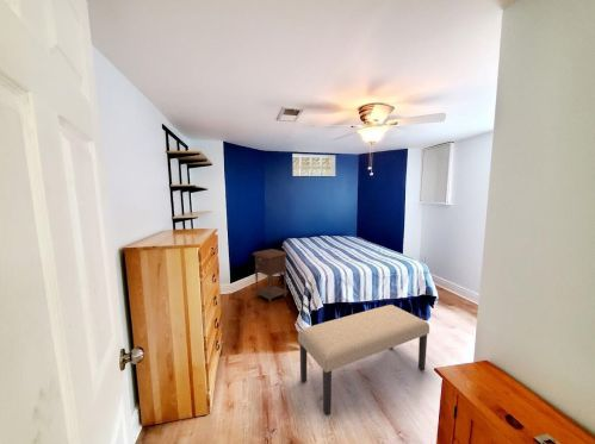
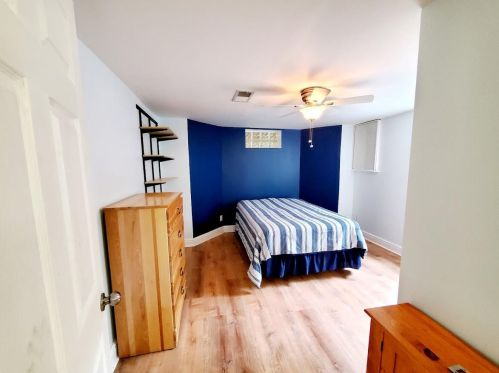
- nightstand [252,248,290,304]
- bench [297,304,430,417]
